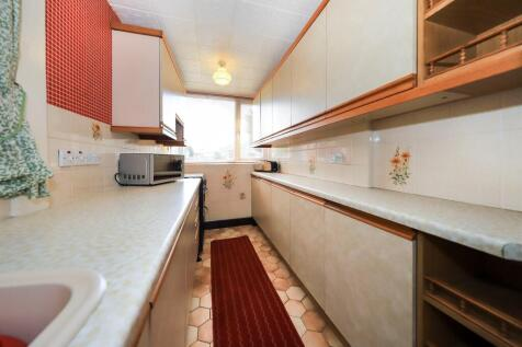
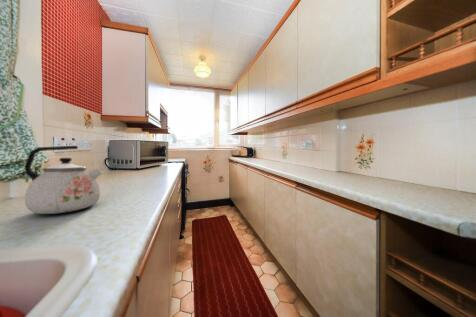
+ kettle [24,145,103,215]
